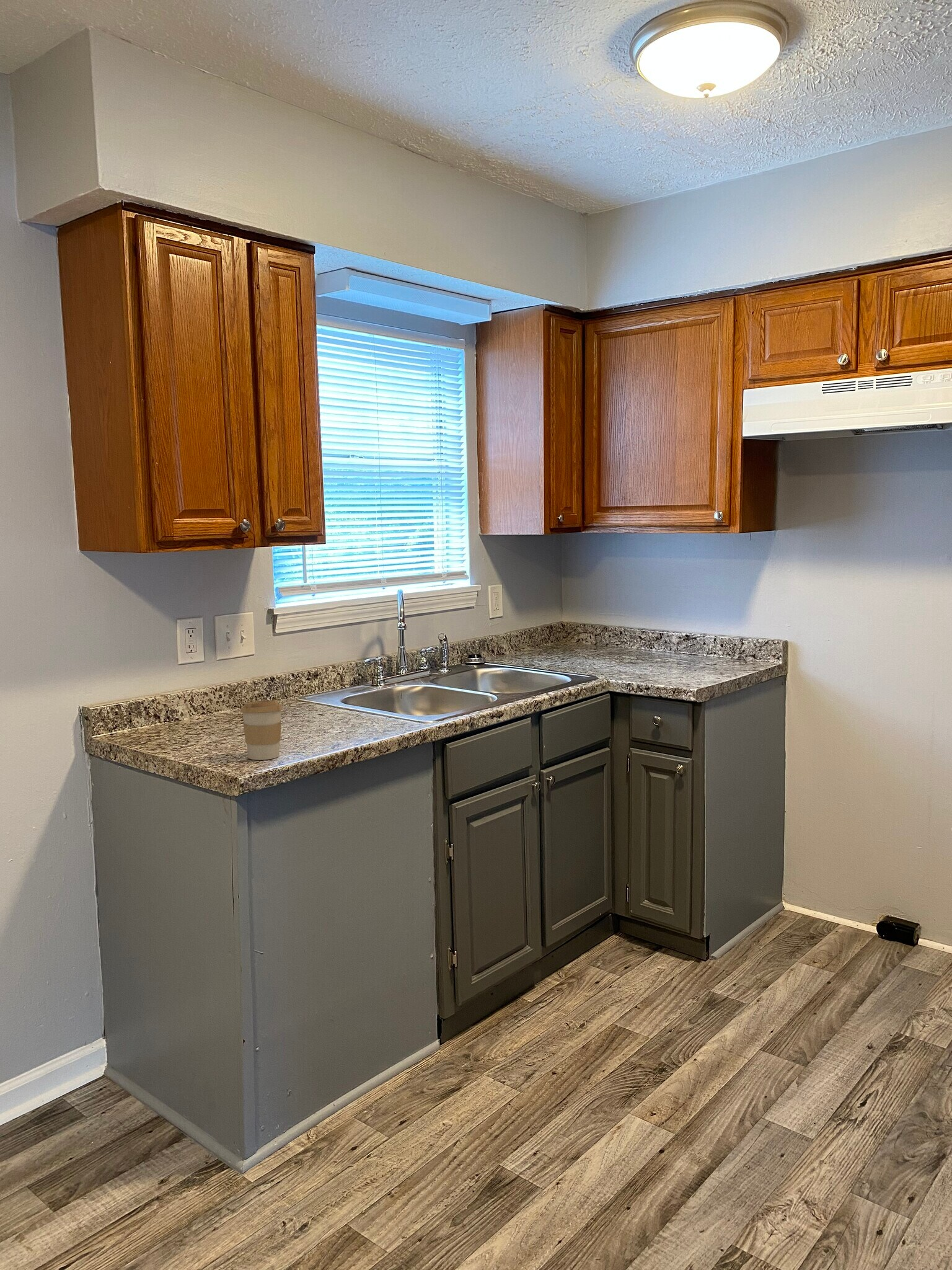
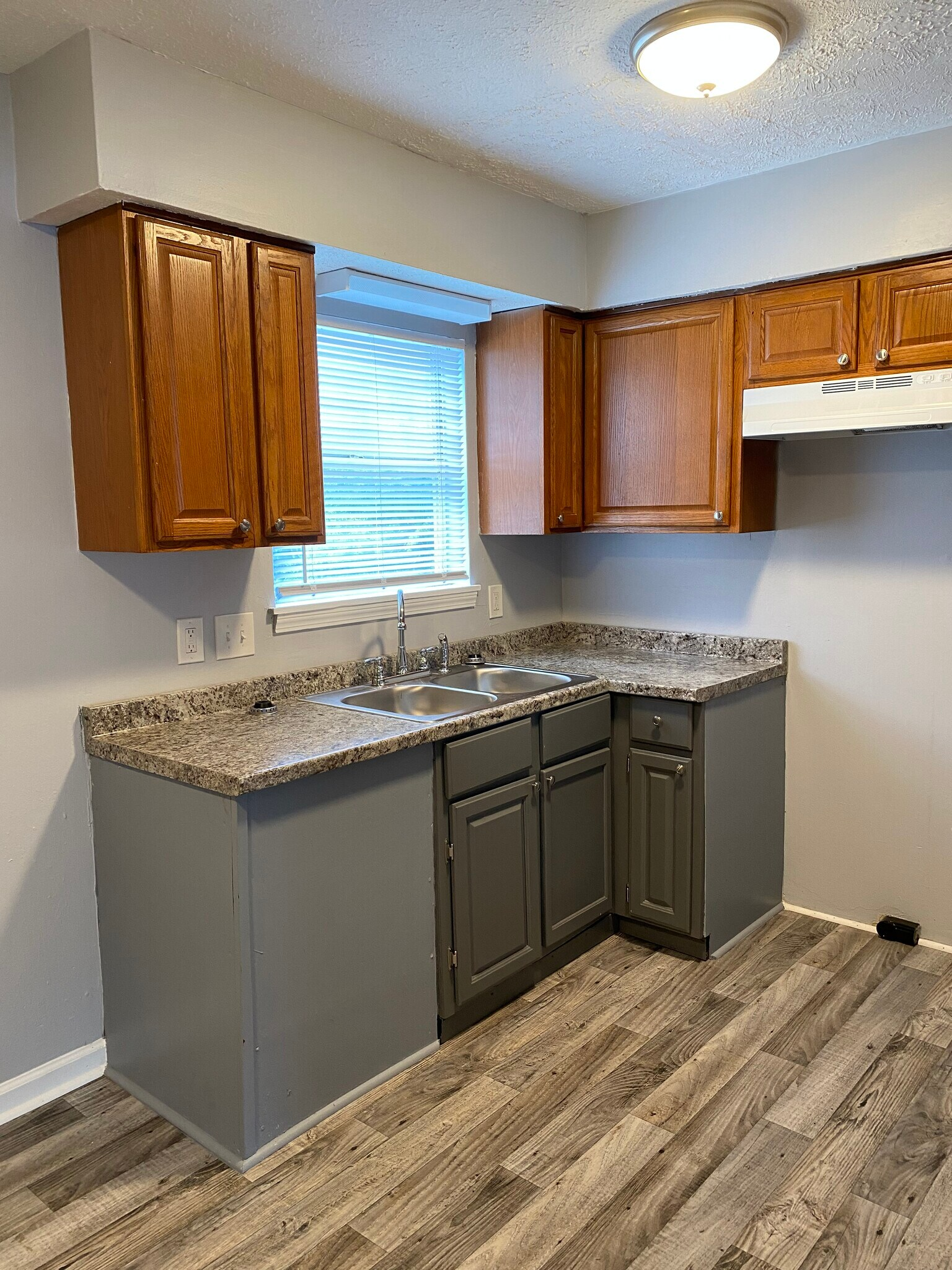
- coffee cup [240,699,283,760]
